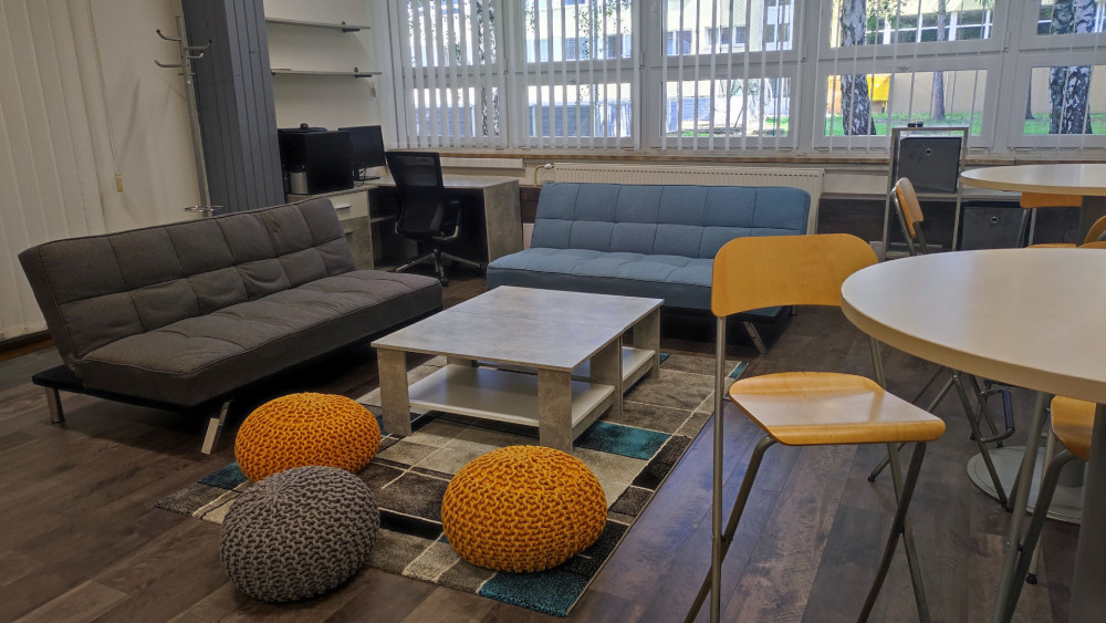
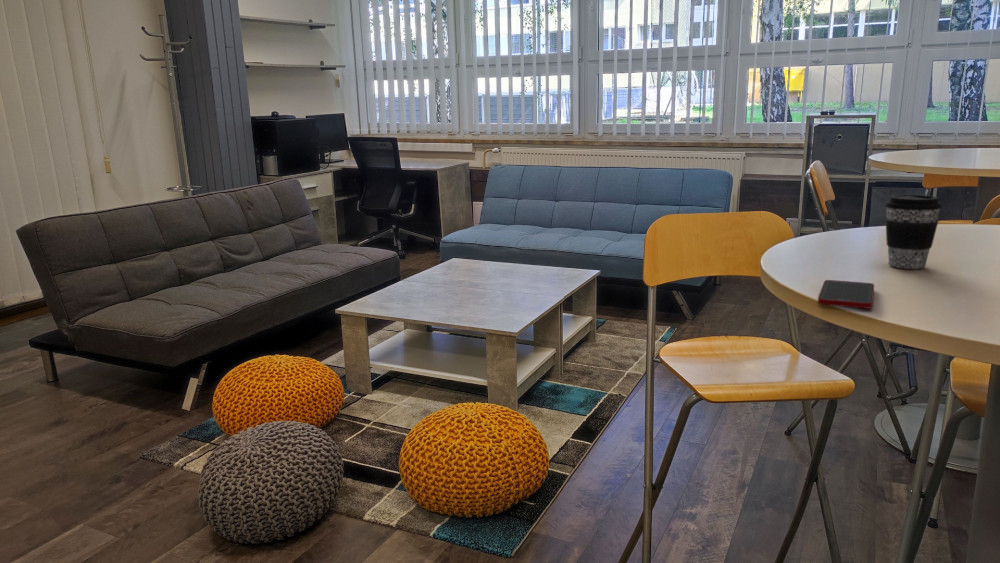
+ cell phone [817,279,875,310]
+ coffee cup [884,194,943,270]
